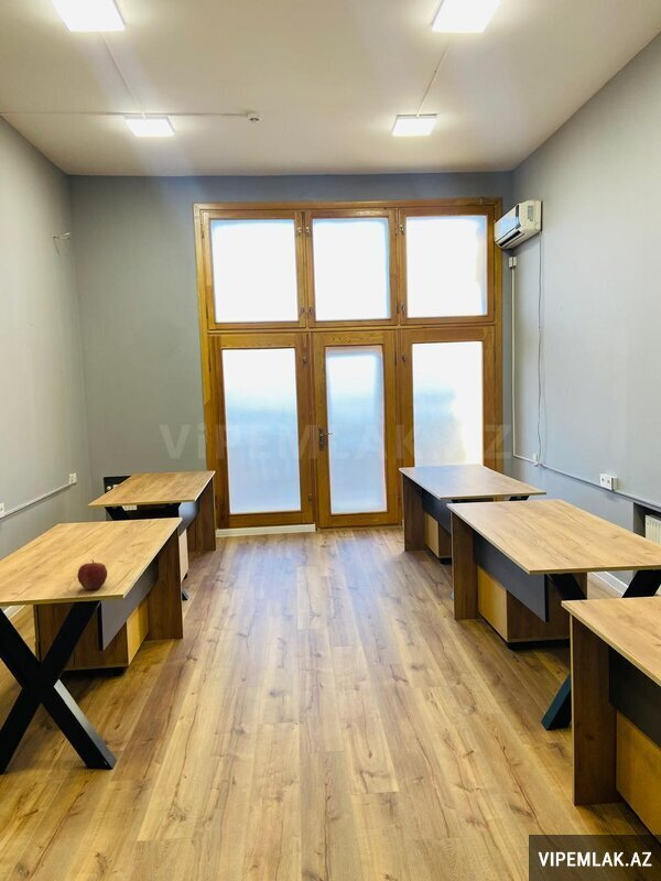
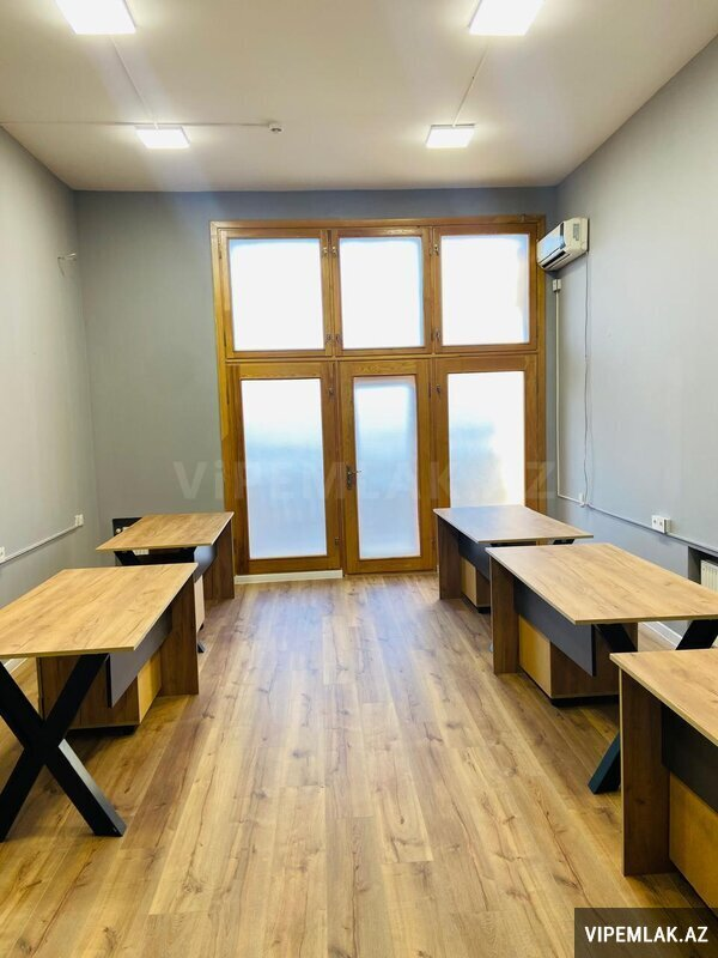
- apple [76,558,108,591]
